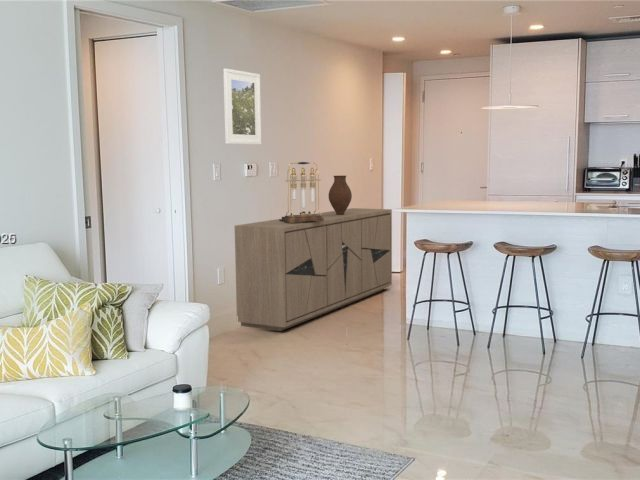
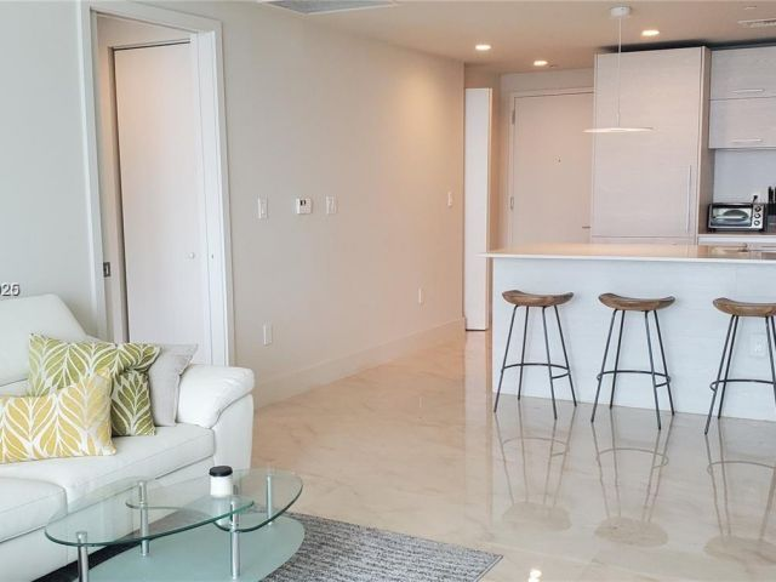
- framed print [222,68,262,145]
- table lamp [279,161,325,223]
- vase [328,175,353,215]
- sideboard [234,207,393,332]
